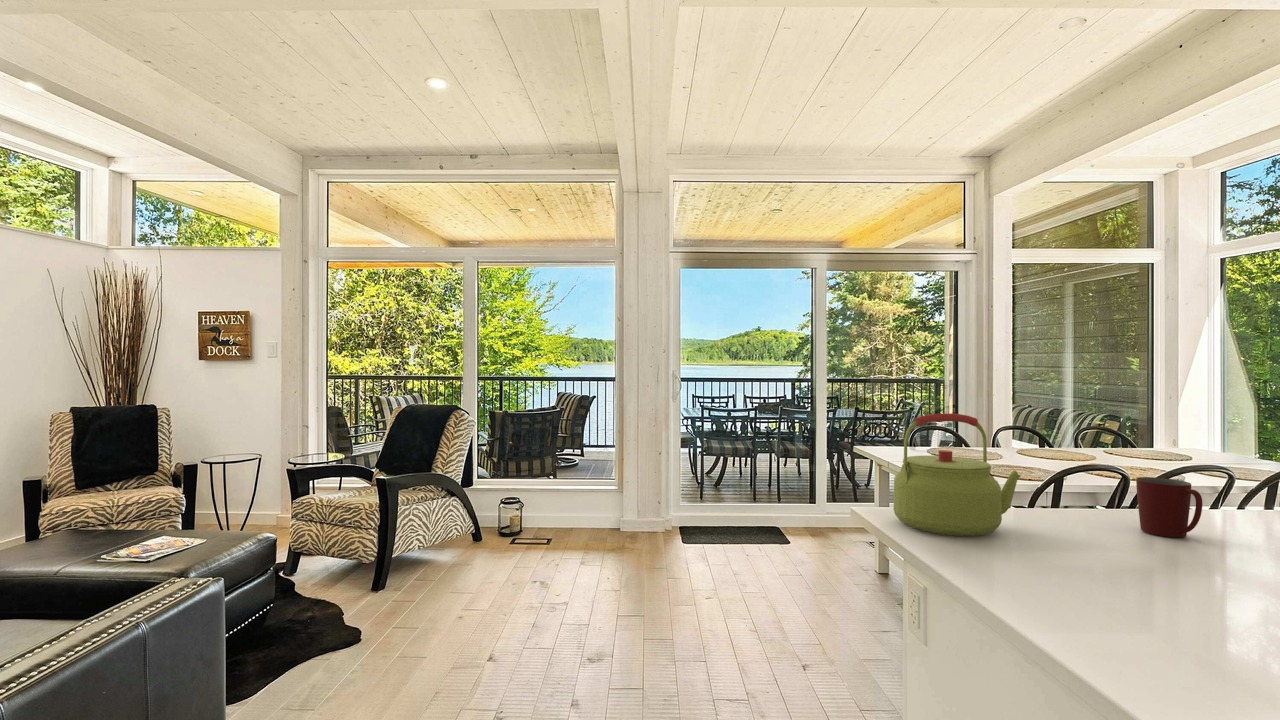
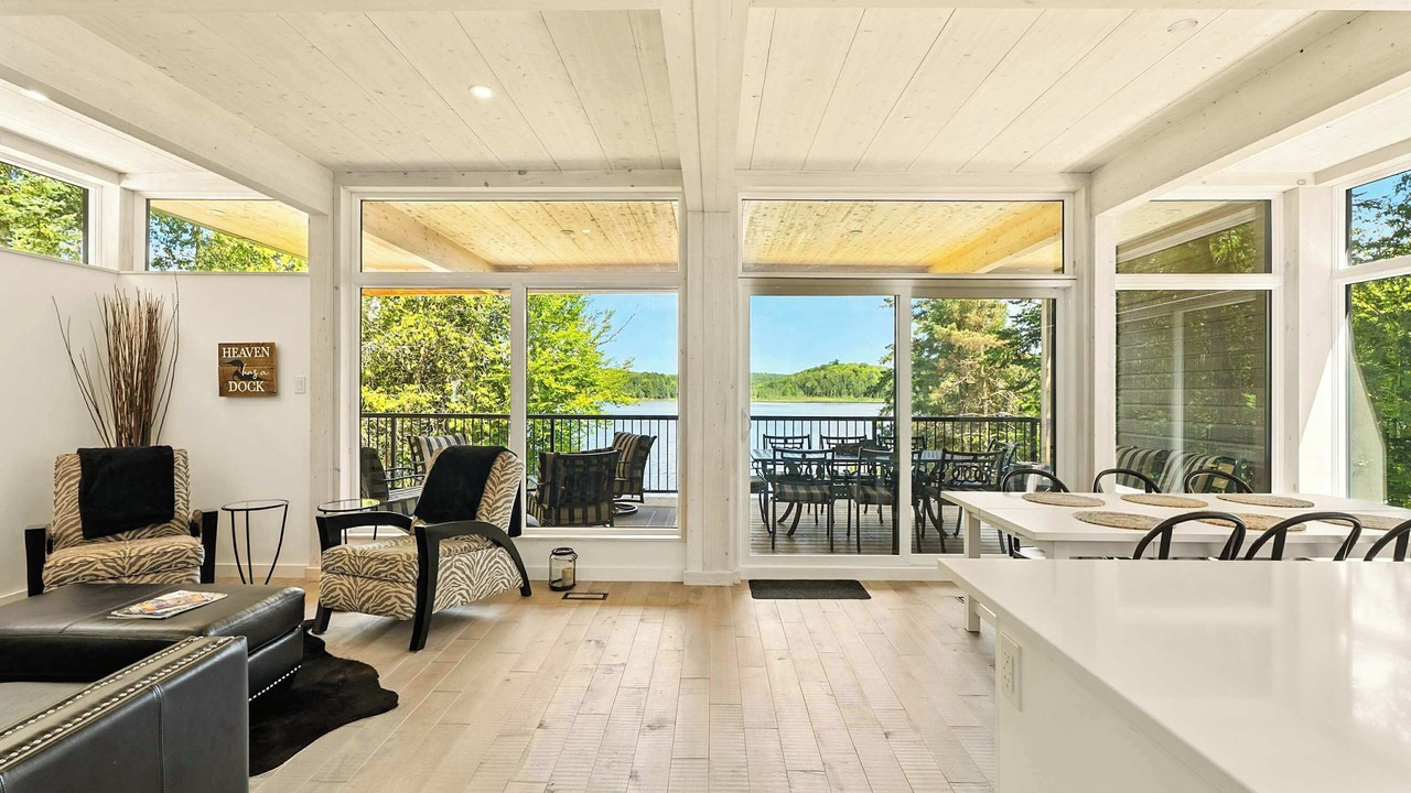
- mug [1135,476,1203,538]
- kettle [893,413,1021,537]
